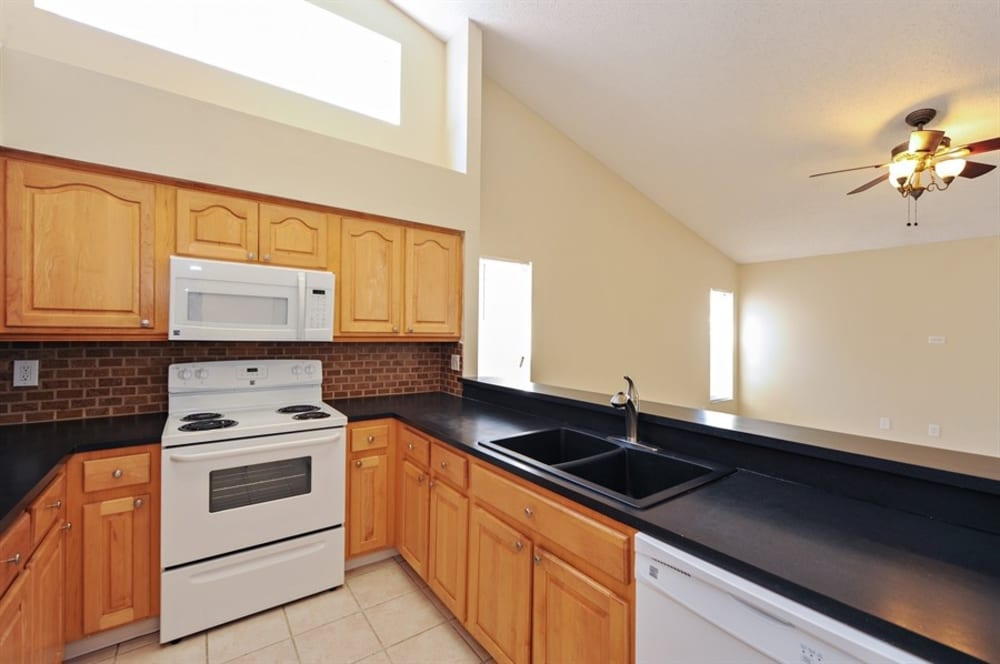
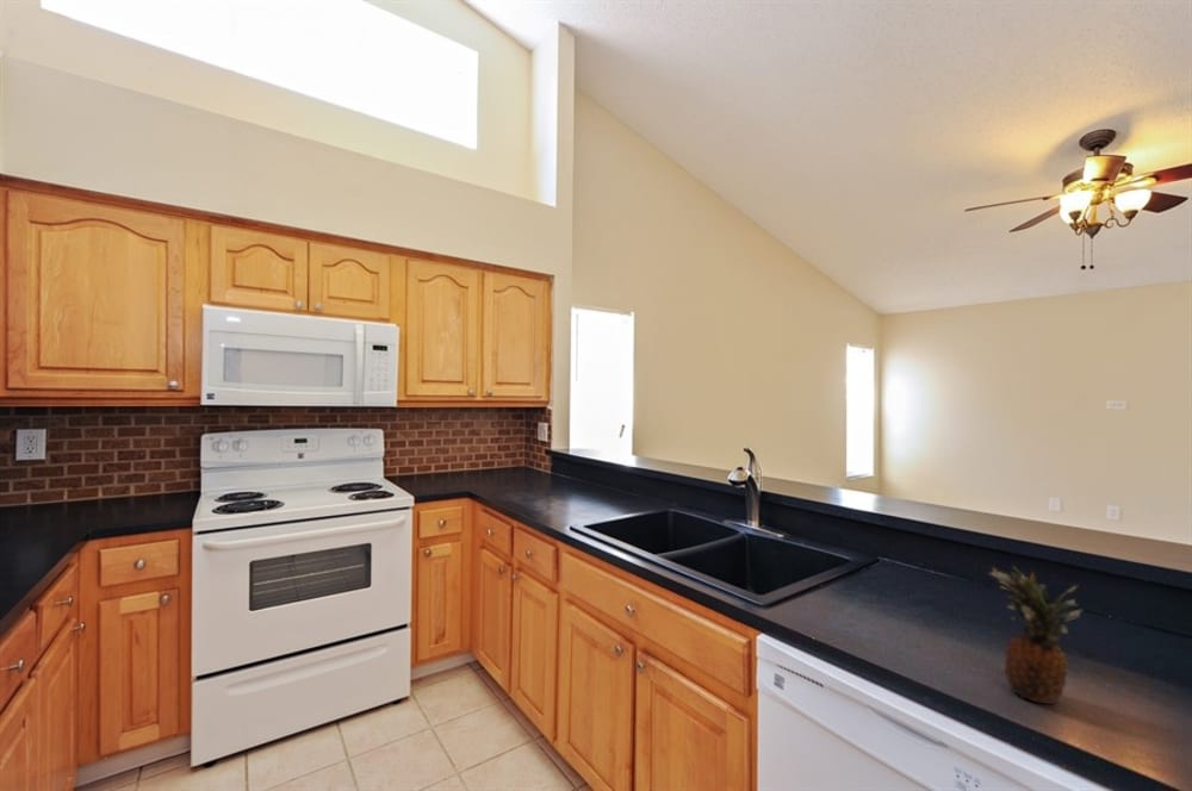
+ fruit [987,565,1085,705]
